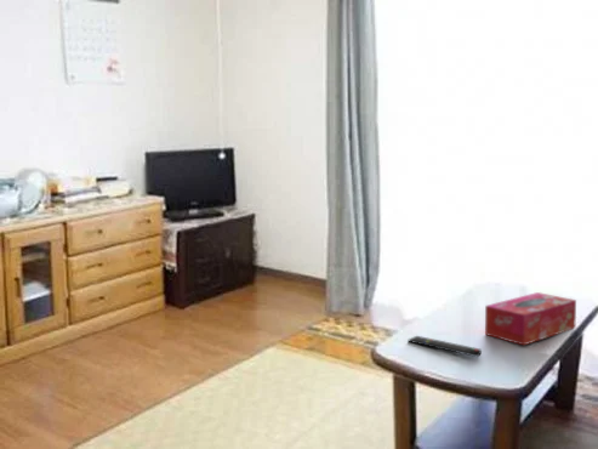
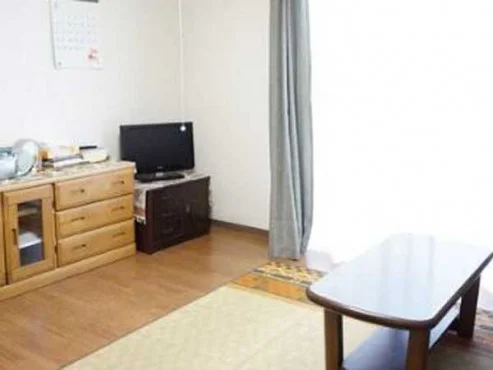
- remote control [408,335,483,358]
- tissue box [484,291,577,346]
